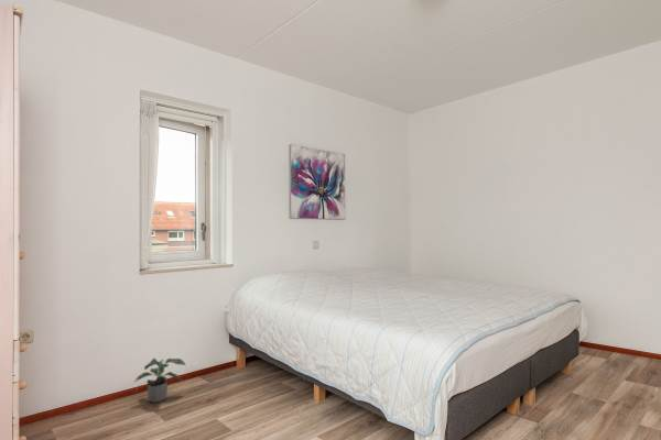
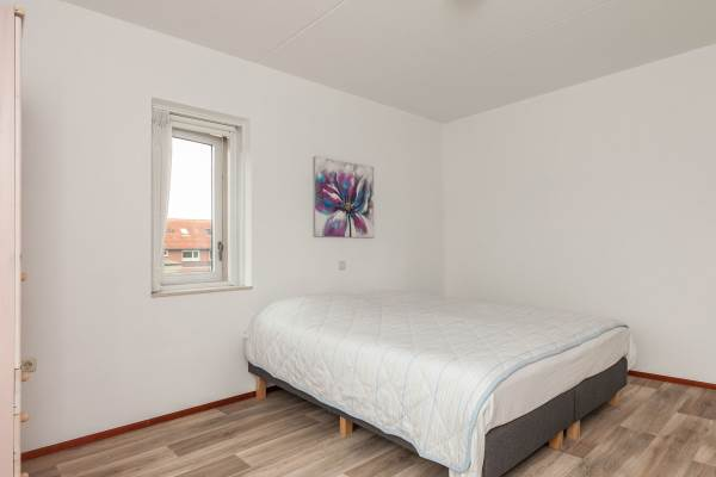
- potted plant [133,358,187,404]
